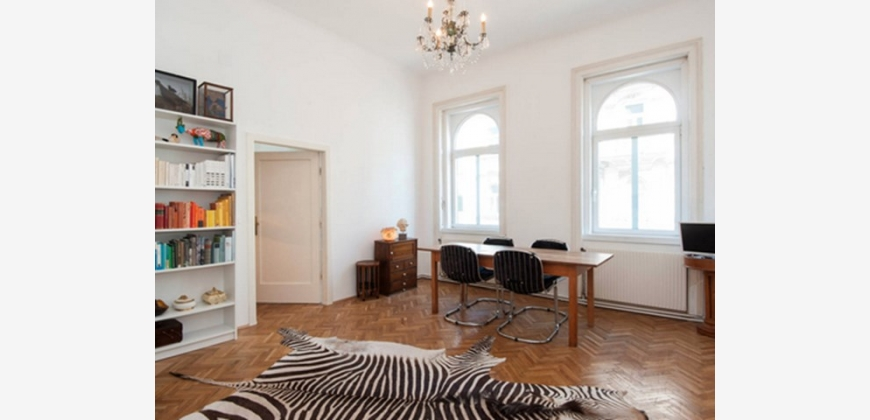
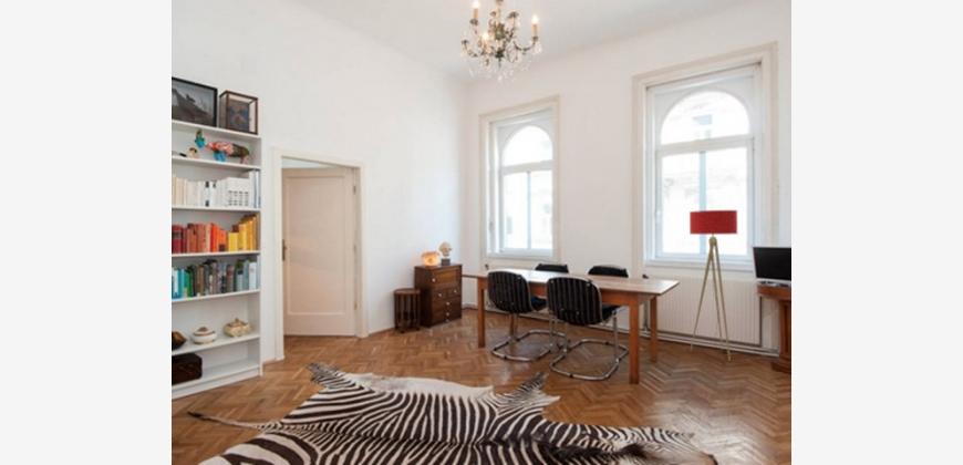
+ floor lamp [688,209,738,362]
